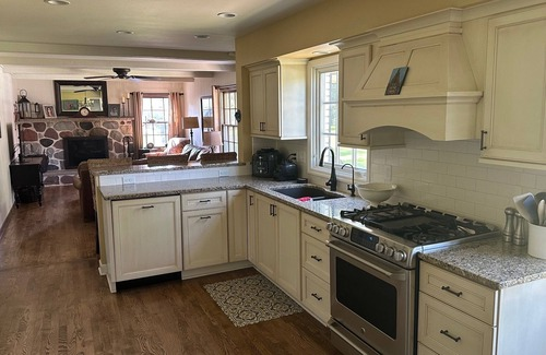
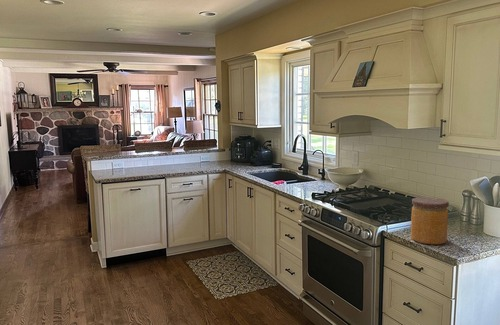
+ jar [410,196,450,245]
